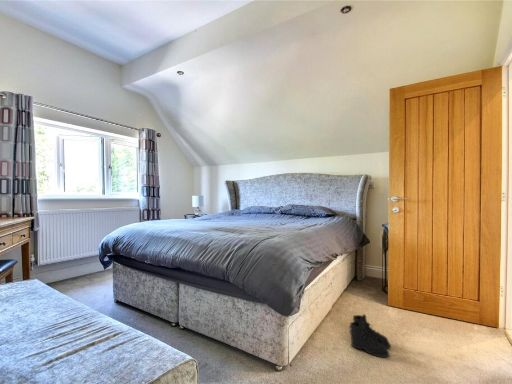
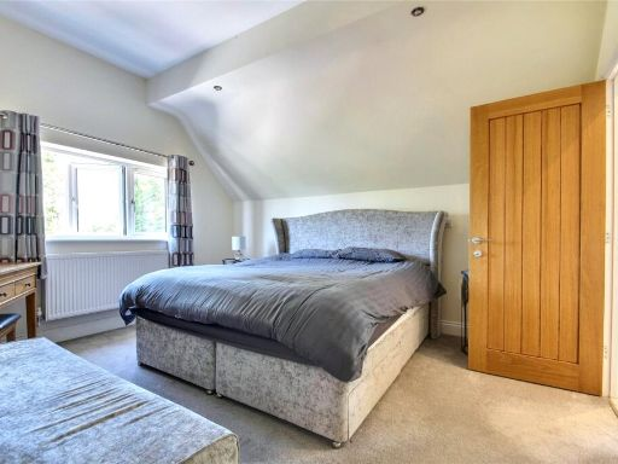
- boots [348,313,391,359]
